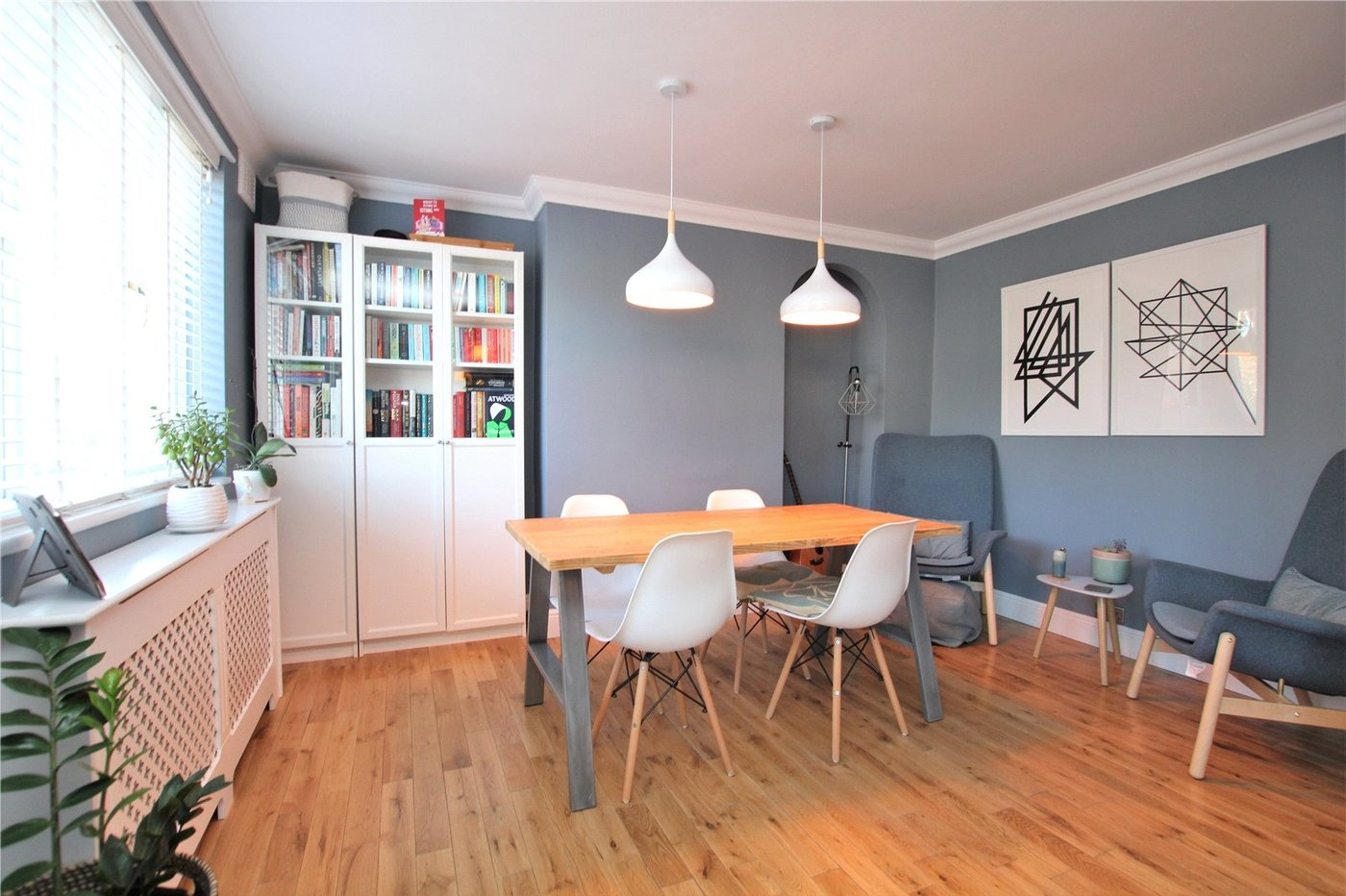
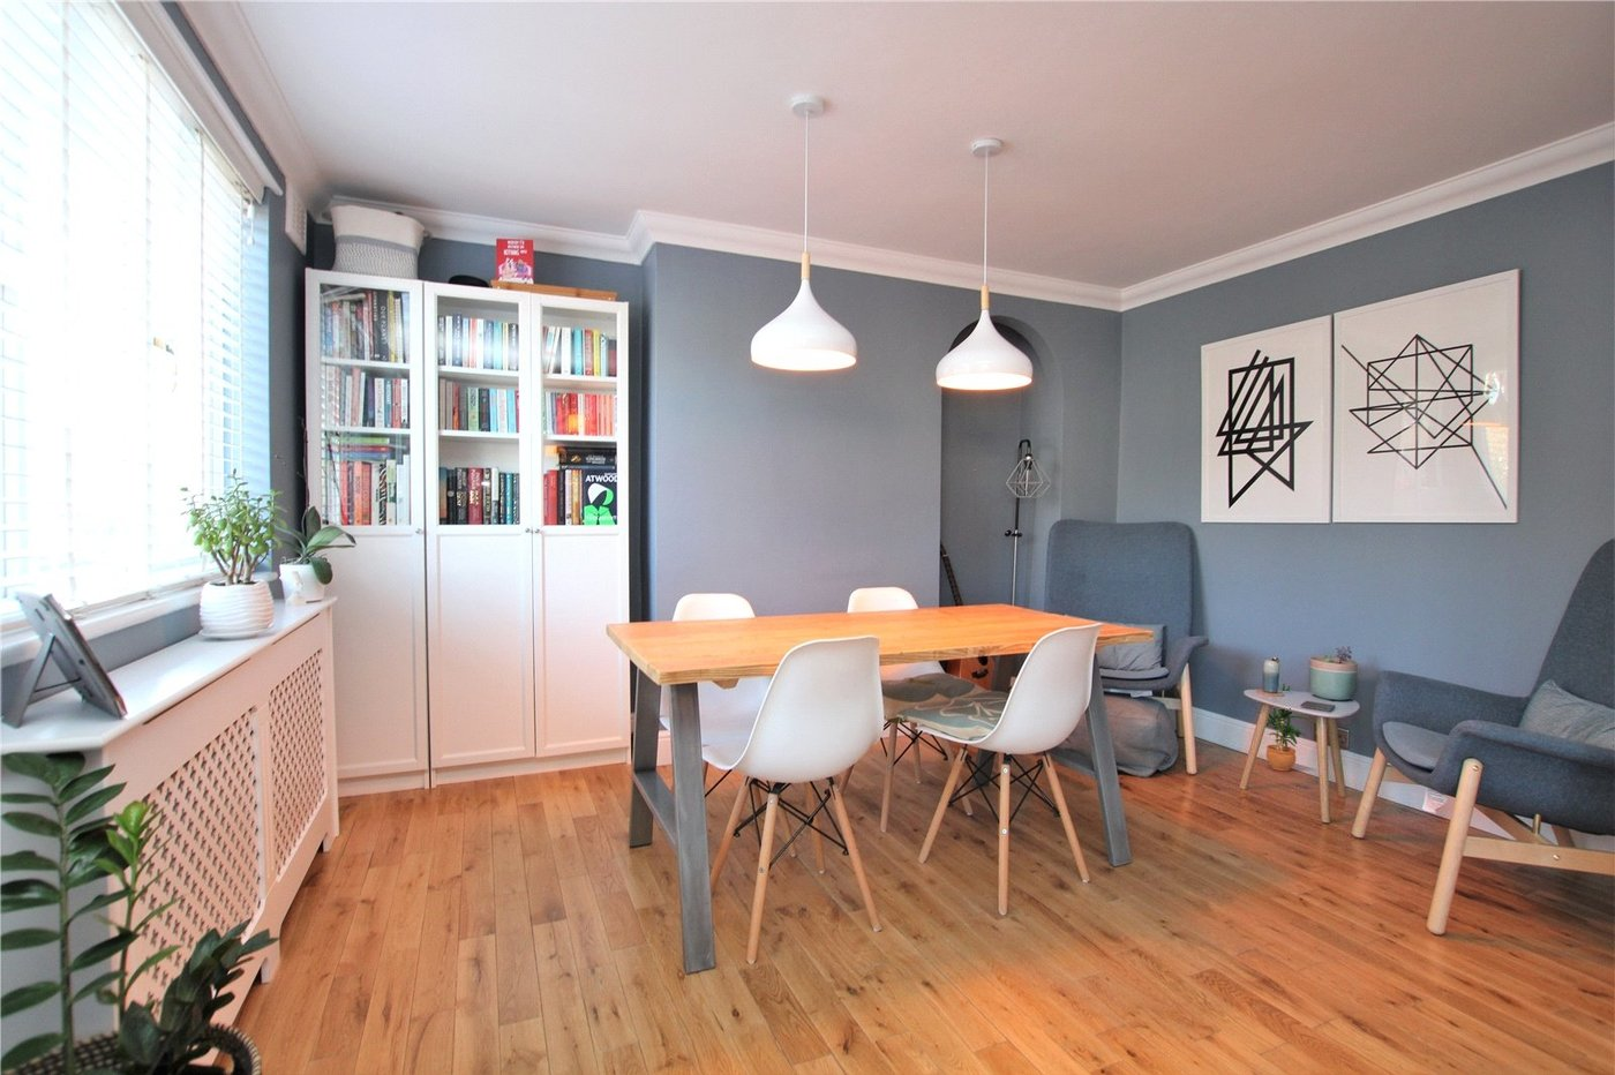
+ potted plant [1256,683,1310,771]
